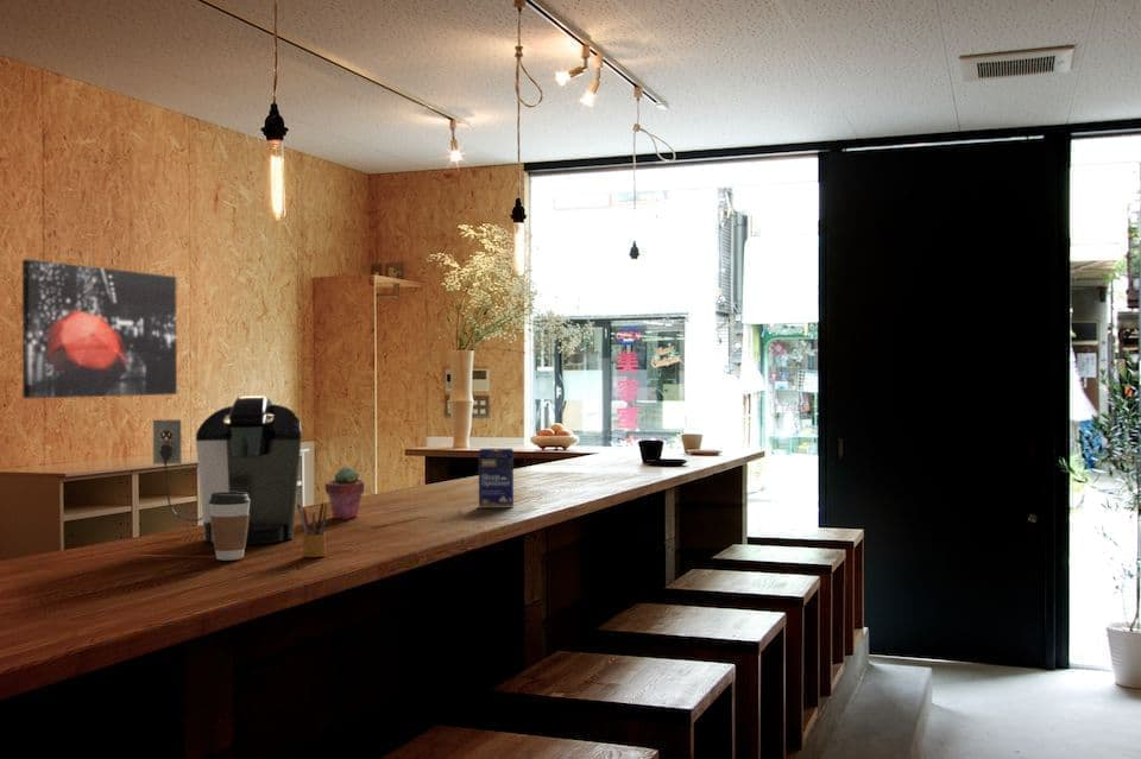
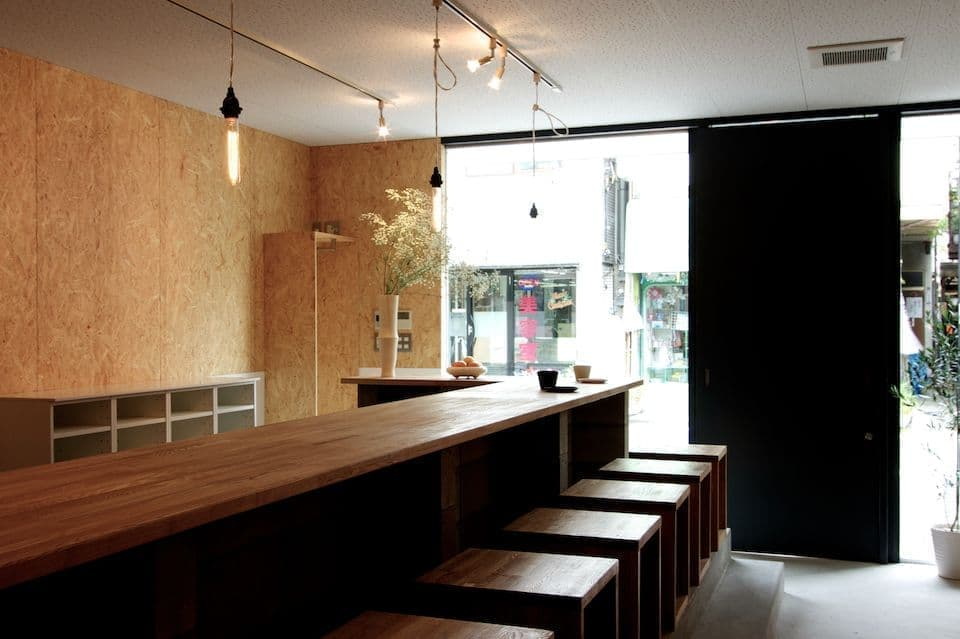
- coffee cup [209,492,251,562]
- wall art [21,258,178,399]
- potted succulent [323,466,366,520]
- small box [478,448,515,508]
- pencil box [296,500,328,558]
- coffee maker [152,394,303,546]
